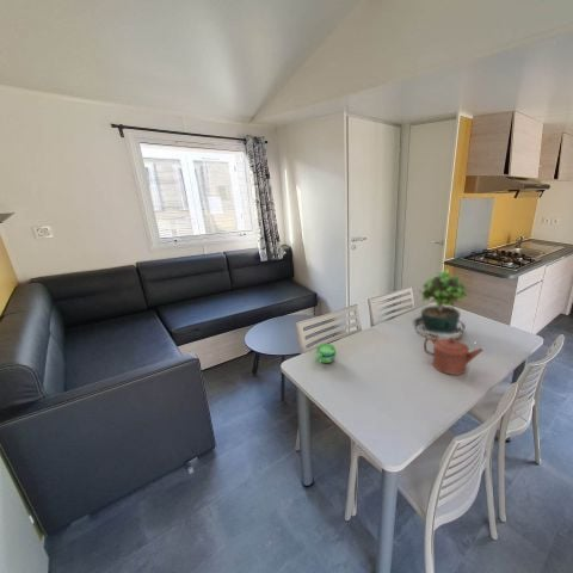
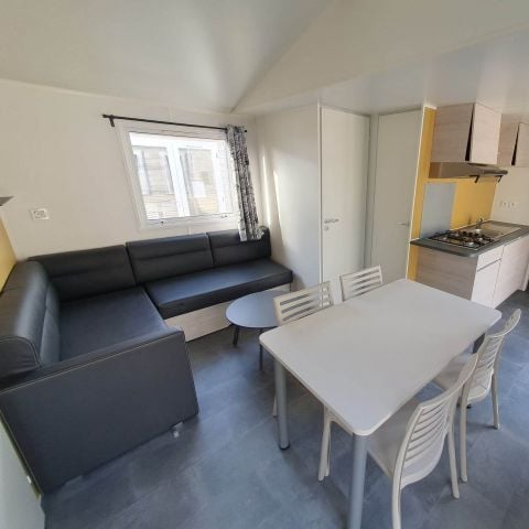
- cup [313,343,337,364]
- teapot [423,337,485,376]
- potted plant [412,267,483,346]
